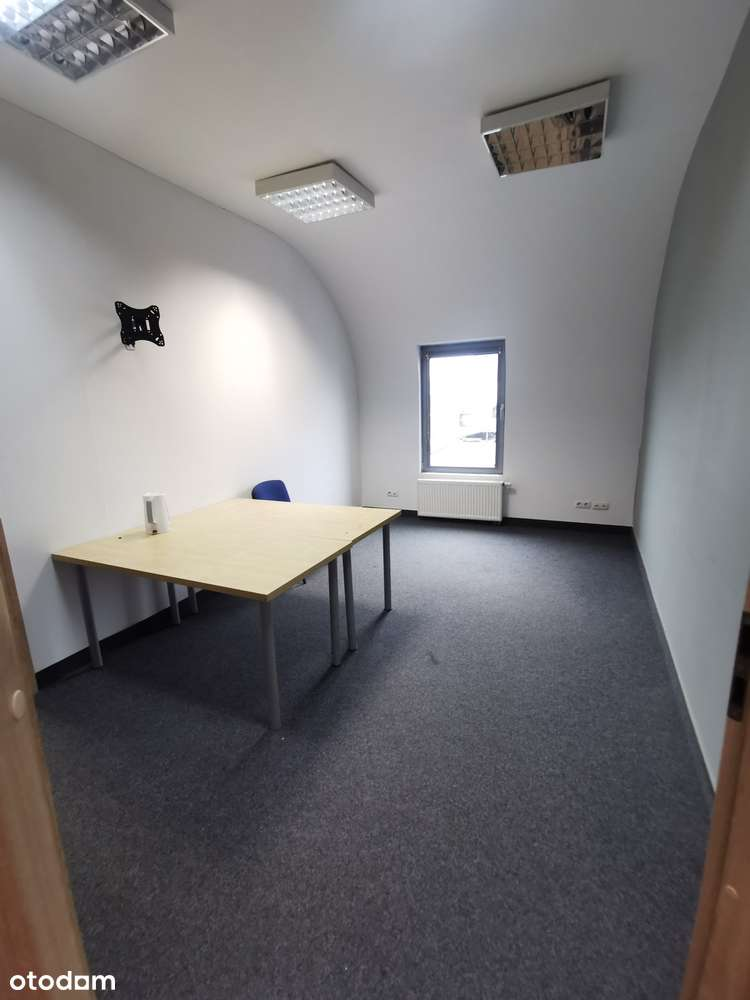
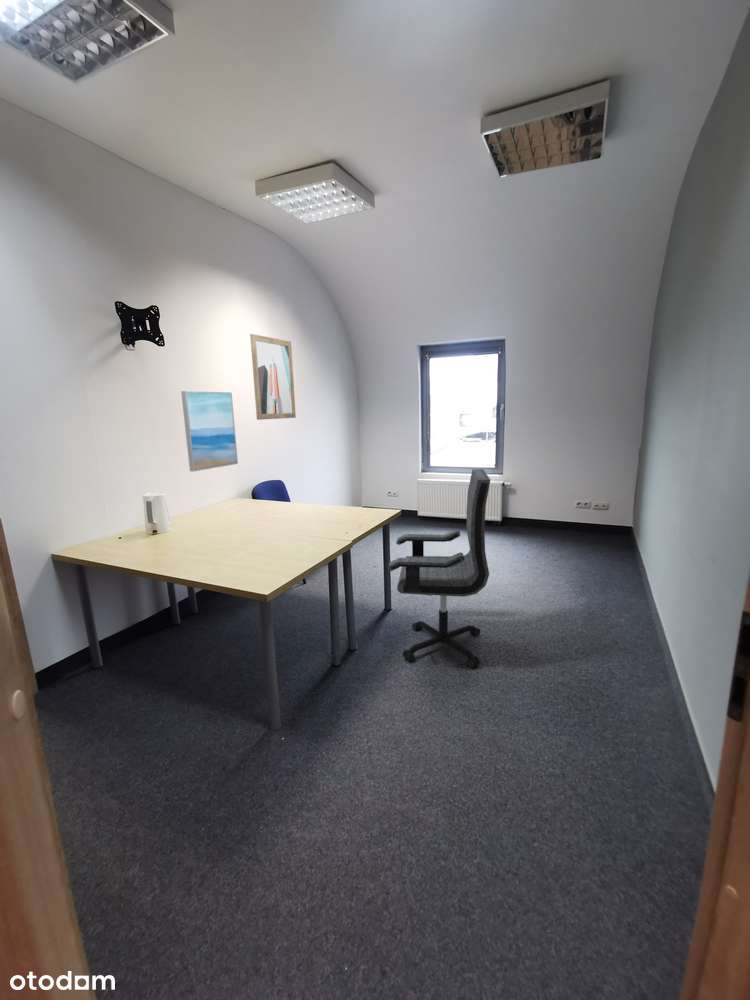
+ wall art [180,390,239,473]
+ office chair [387,468,491,669]
+ wall art [249,333,297,421]
